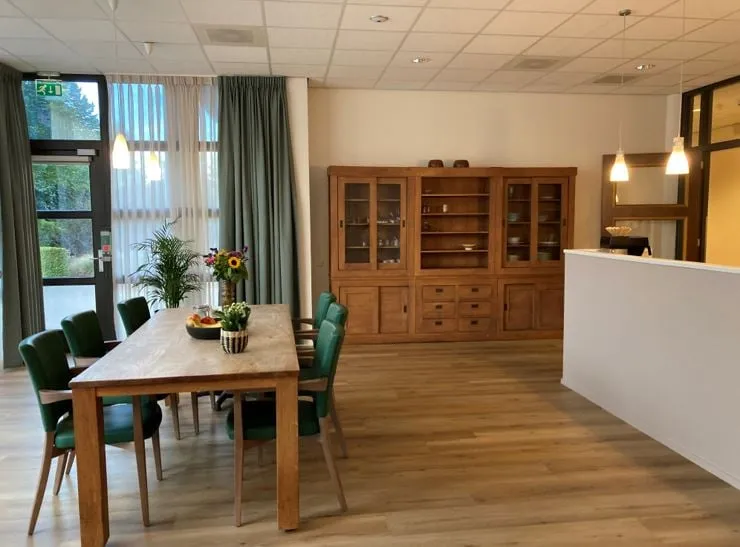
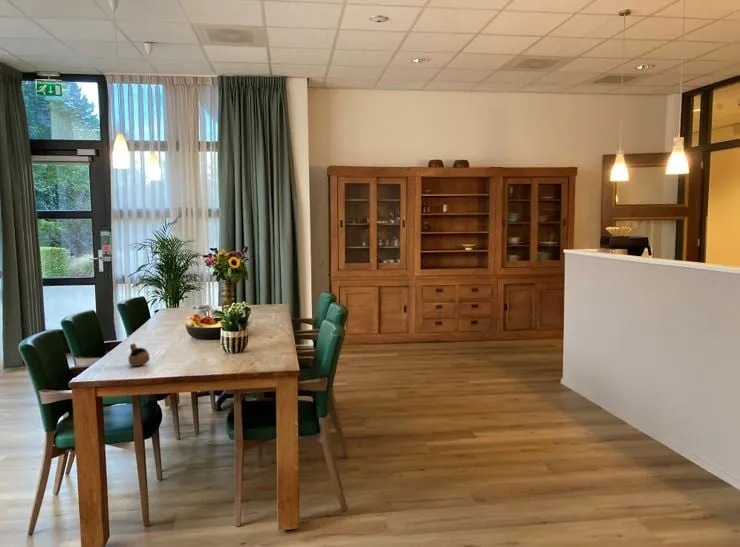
+ cup [127,342,151,367]
